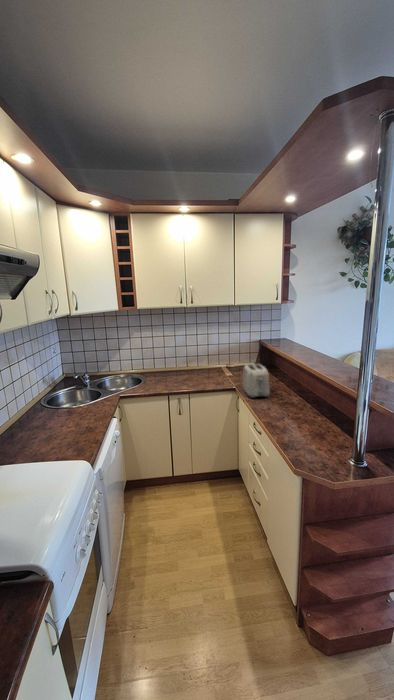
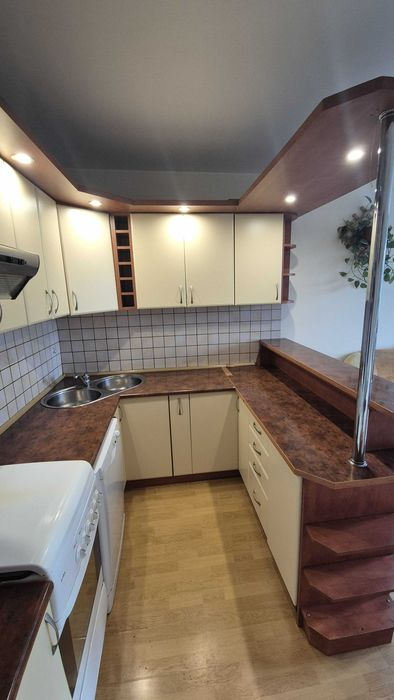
- toaster [242,363,271,399]
